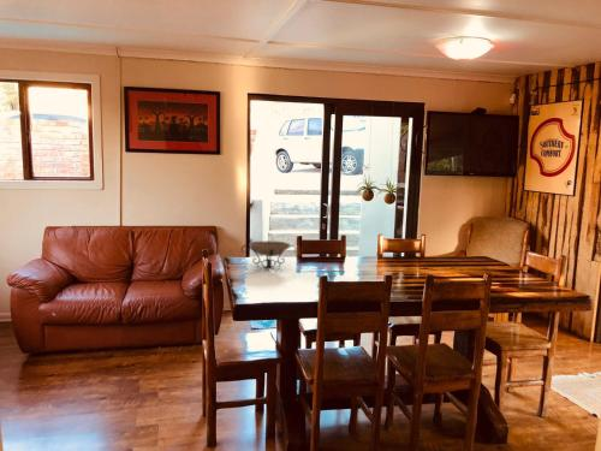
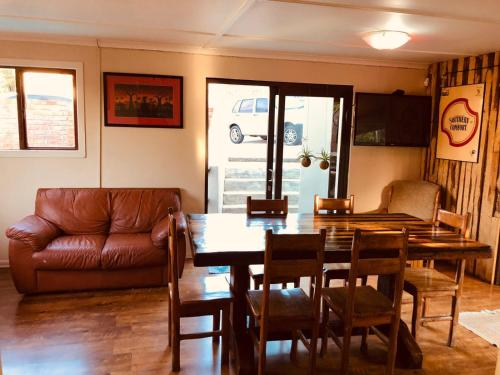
- decorative bowl [240,241,297,271]
